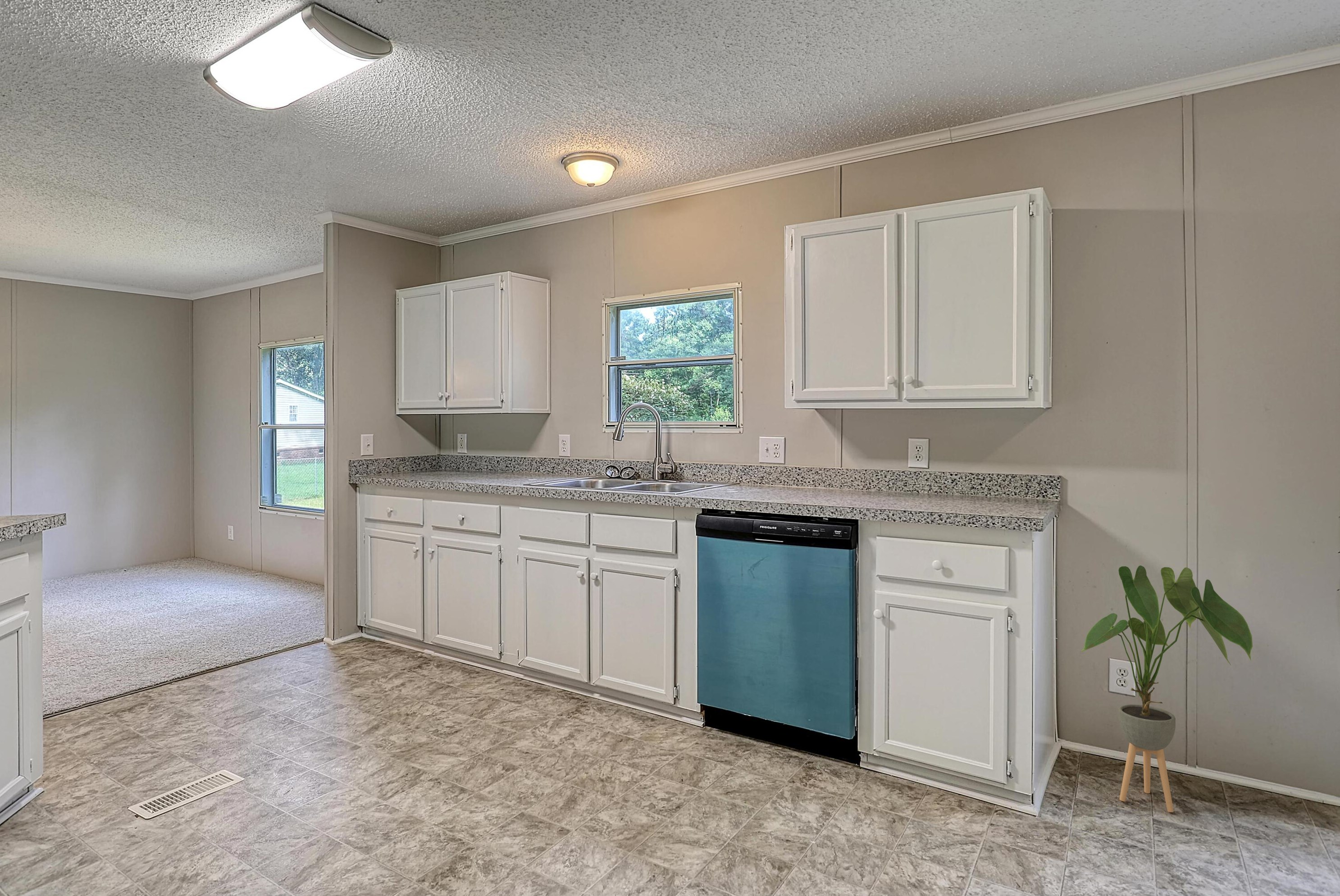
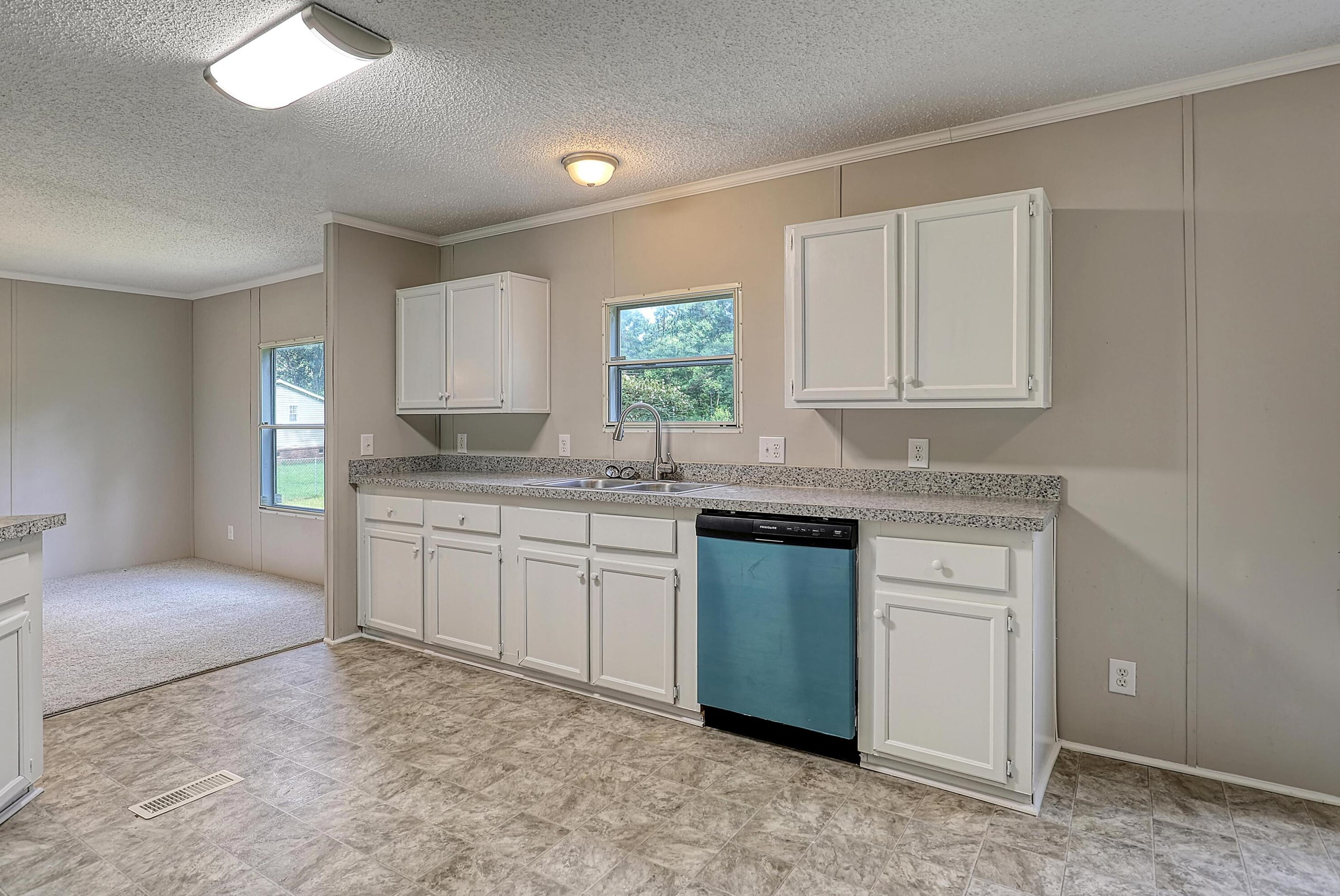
- house plant [1080,565,1253,813]
